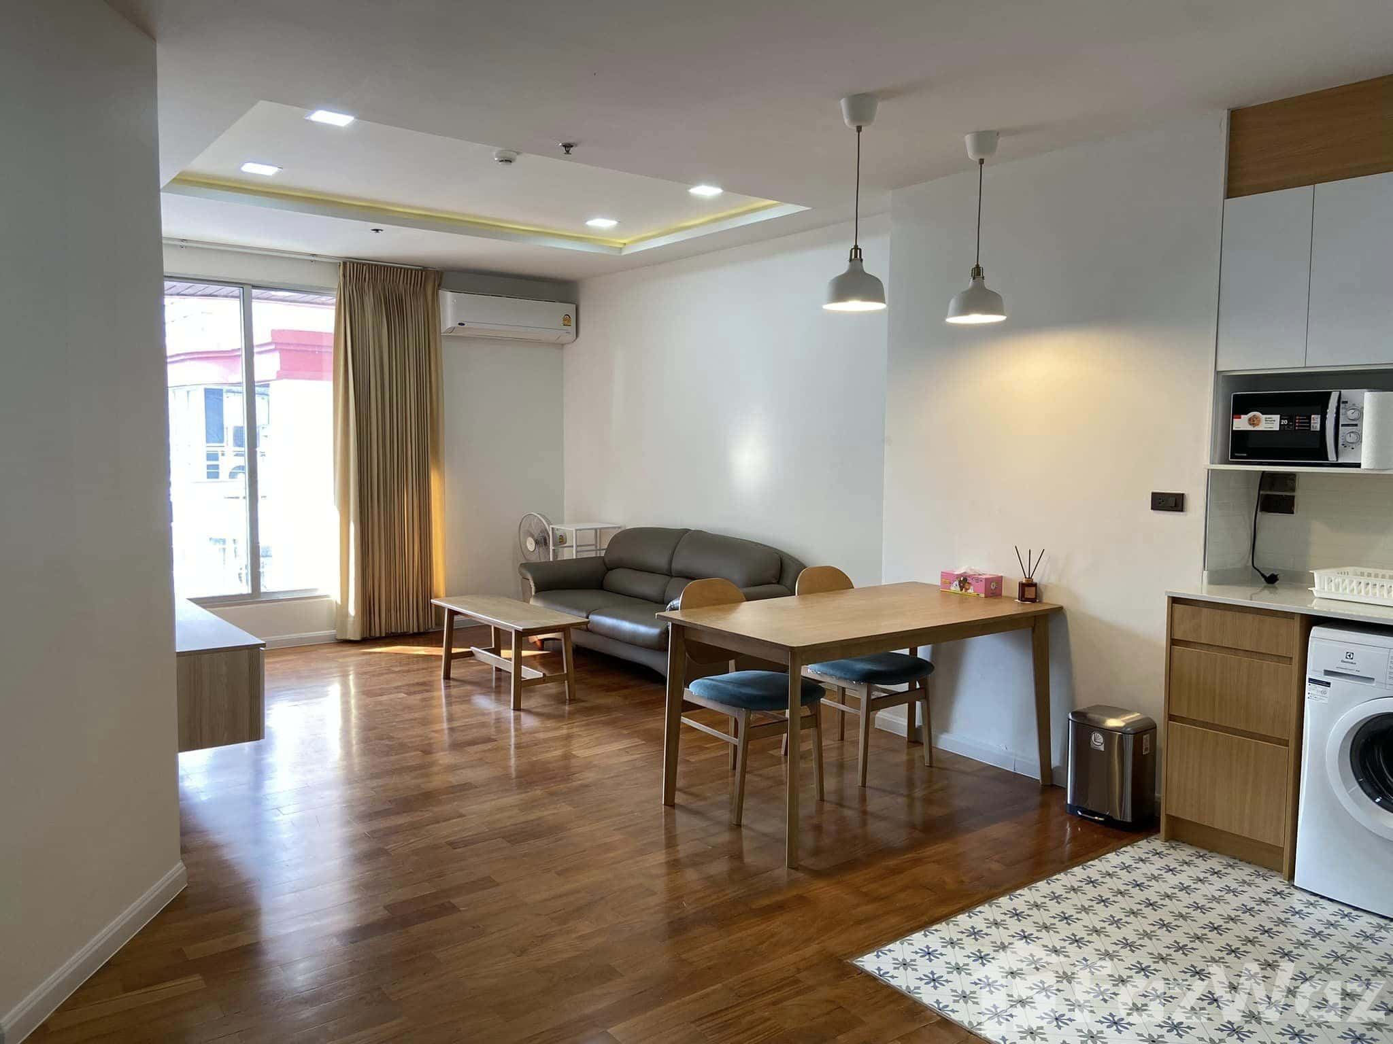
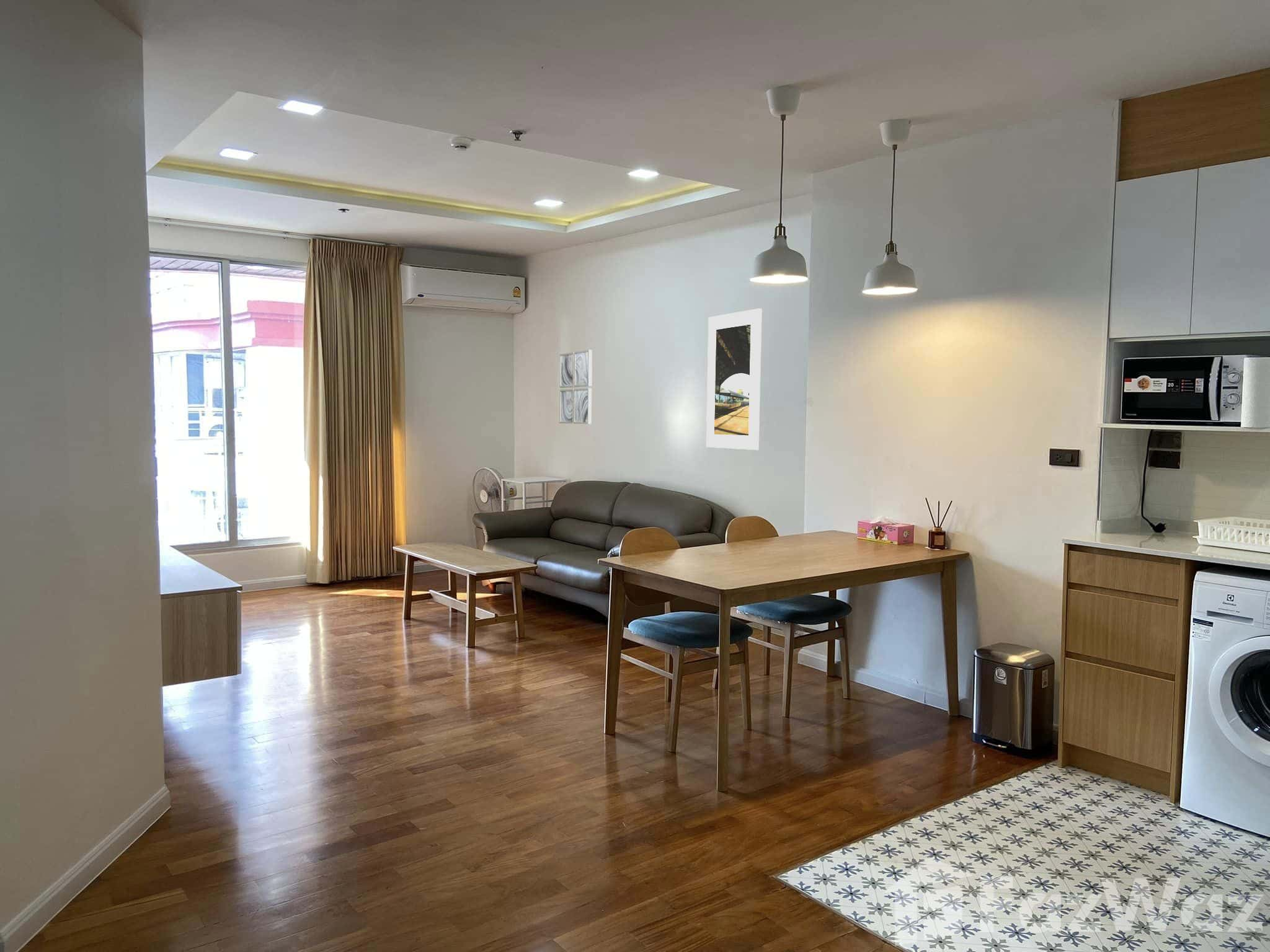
+ wall art [559,350,593,425]
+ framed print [706,308,762,451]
